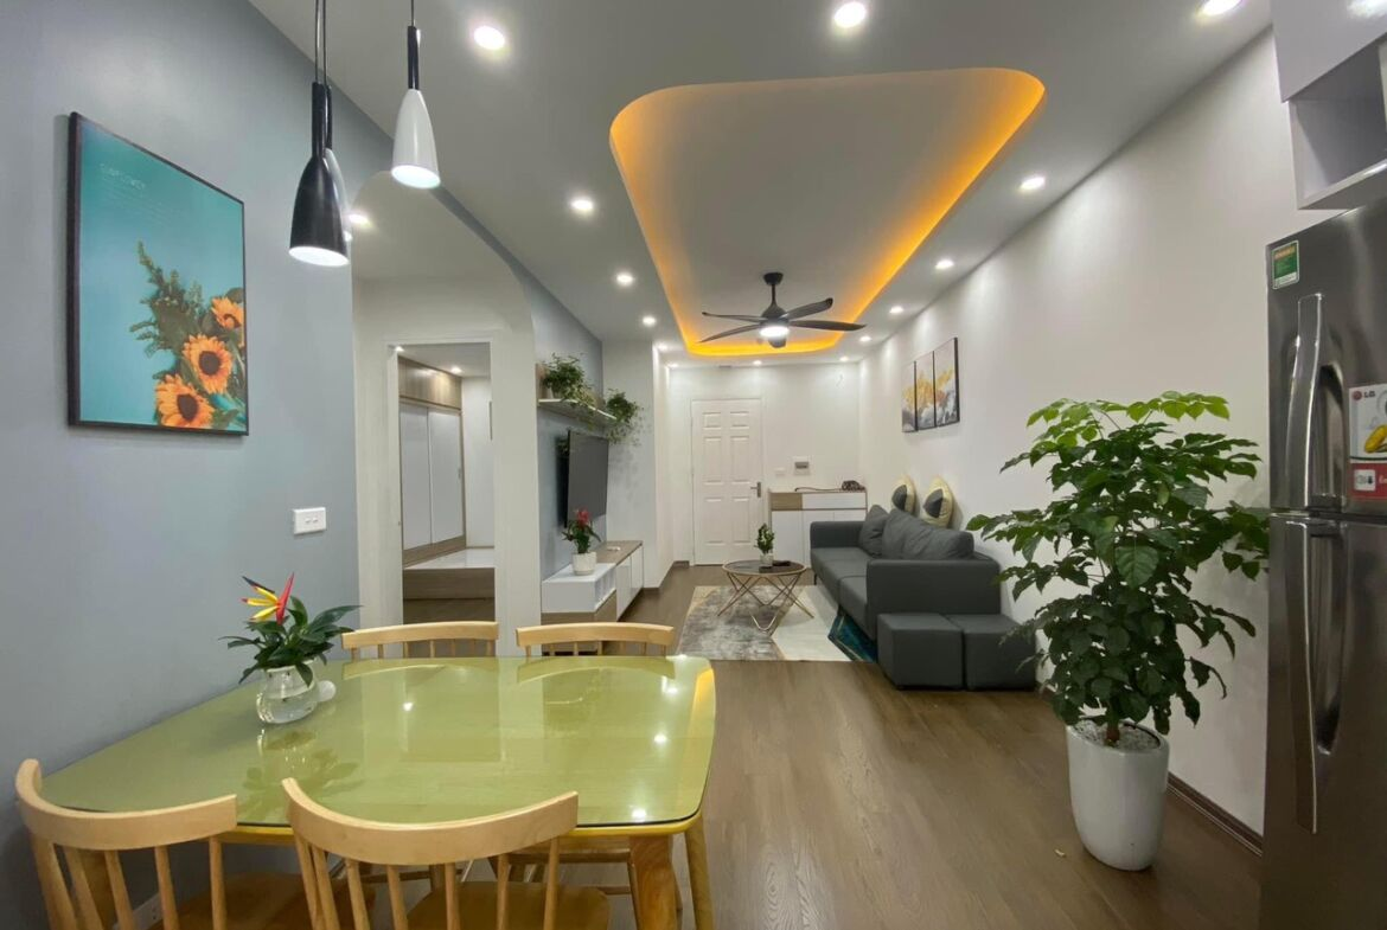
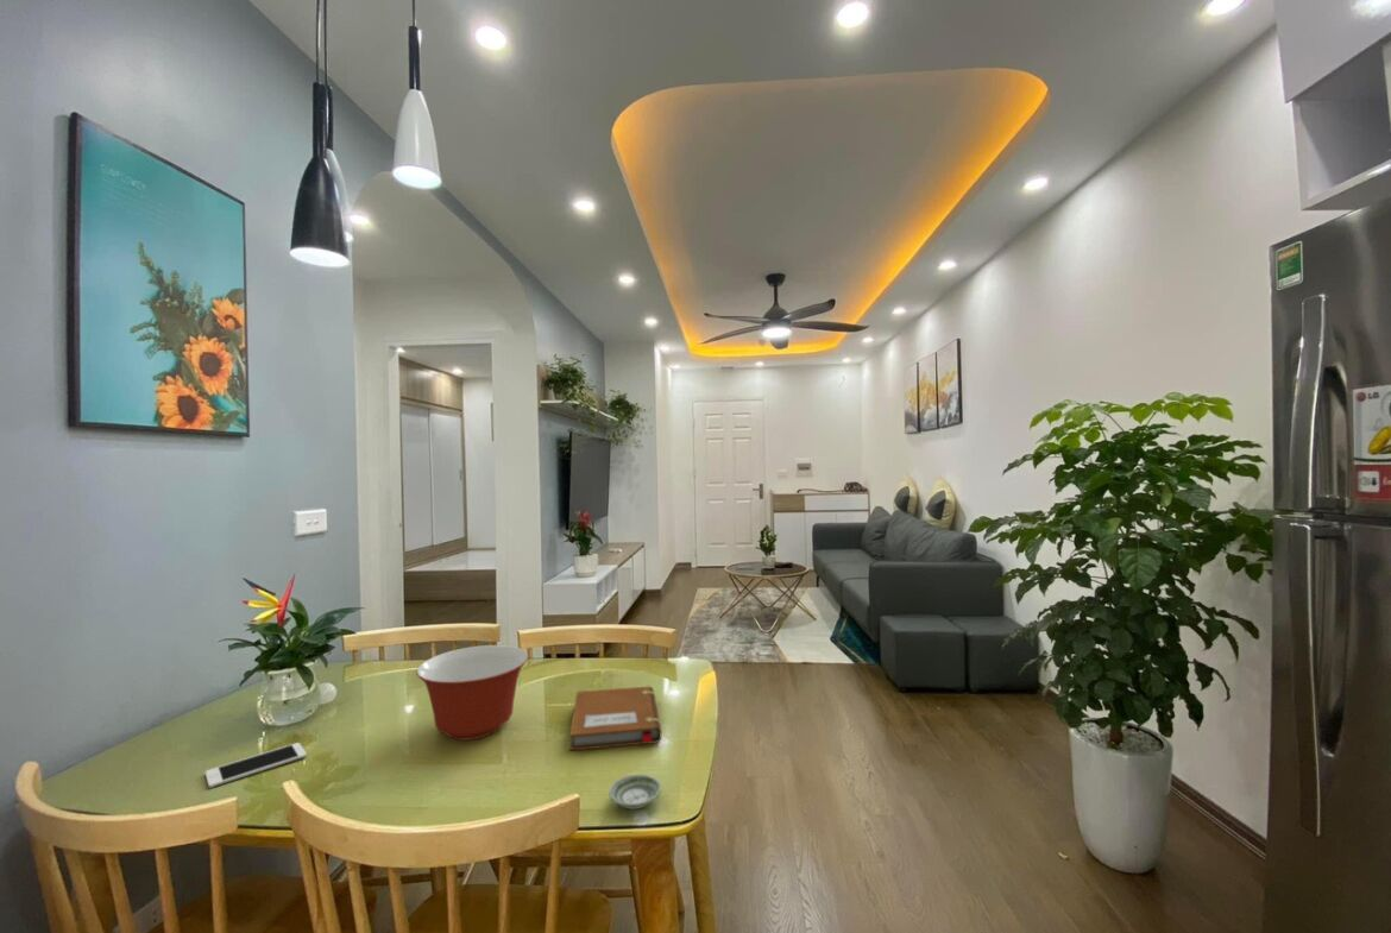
+ notebook [568,686,662,751]
+ saucer [608,774,662,811]
+ mixing bowl [415,644,529,742]
+ cell phone [204,742,308,789]
